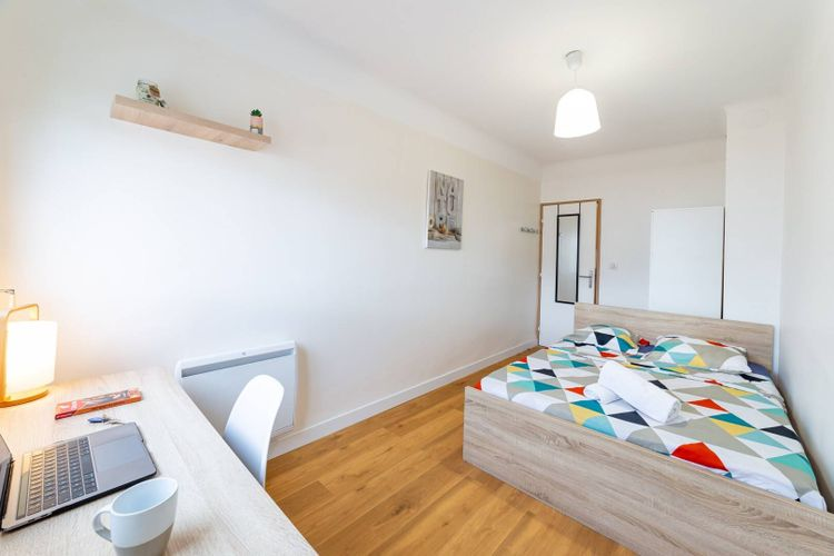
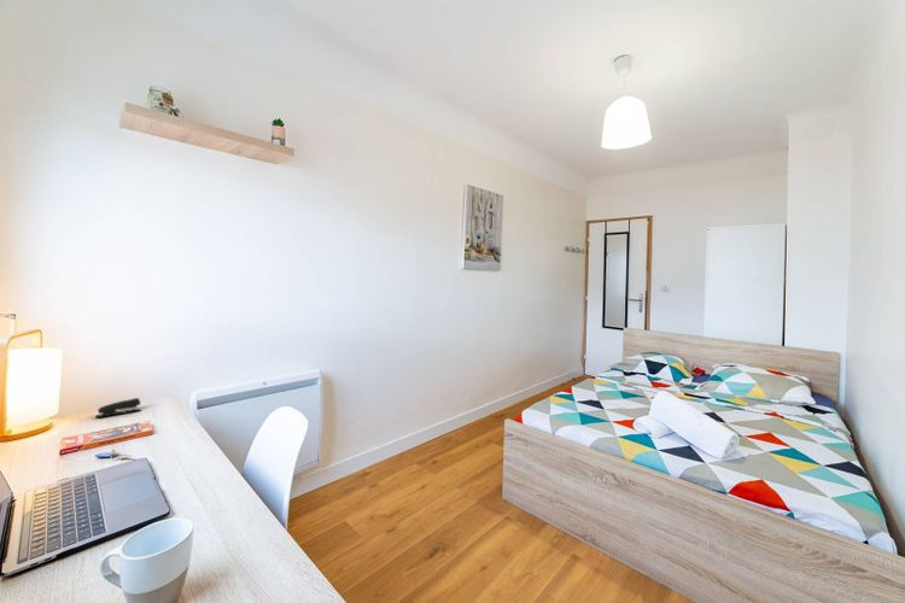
+ stapler [94,397,142,418]
